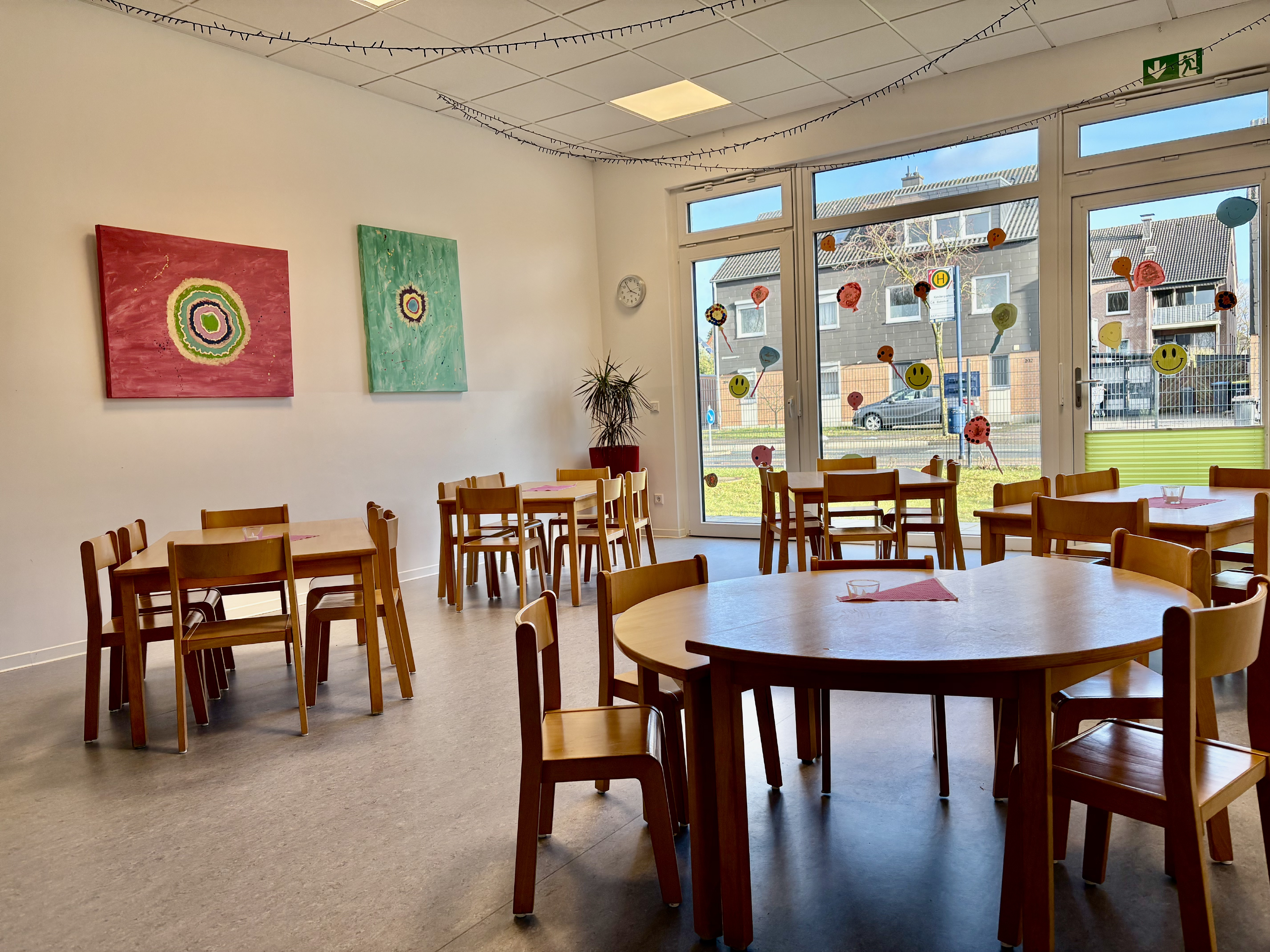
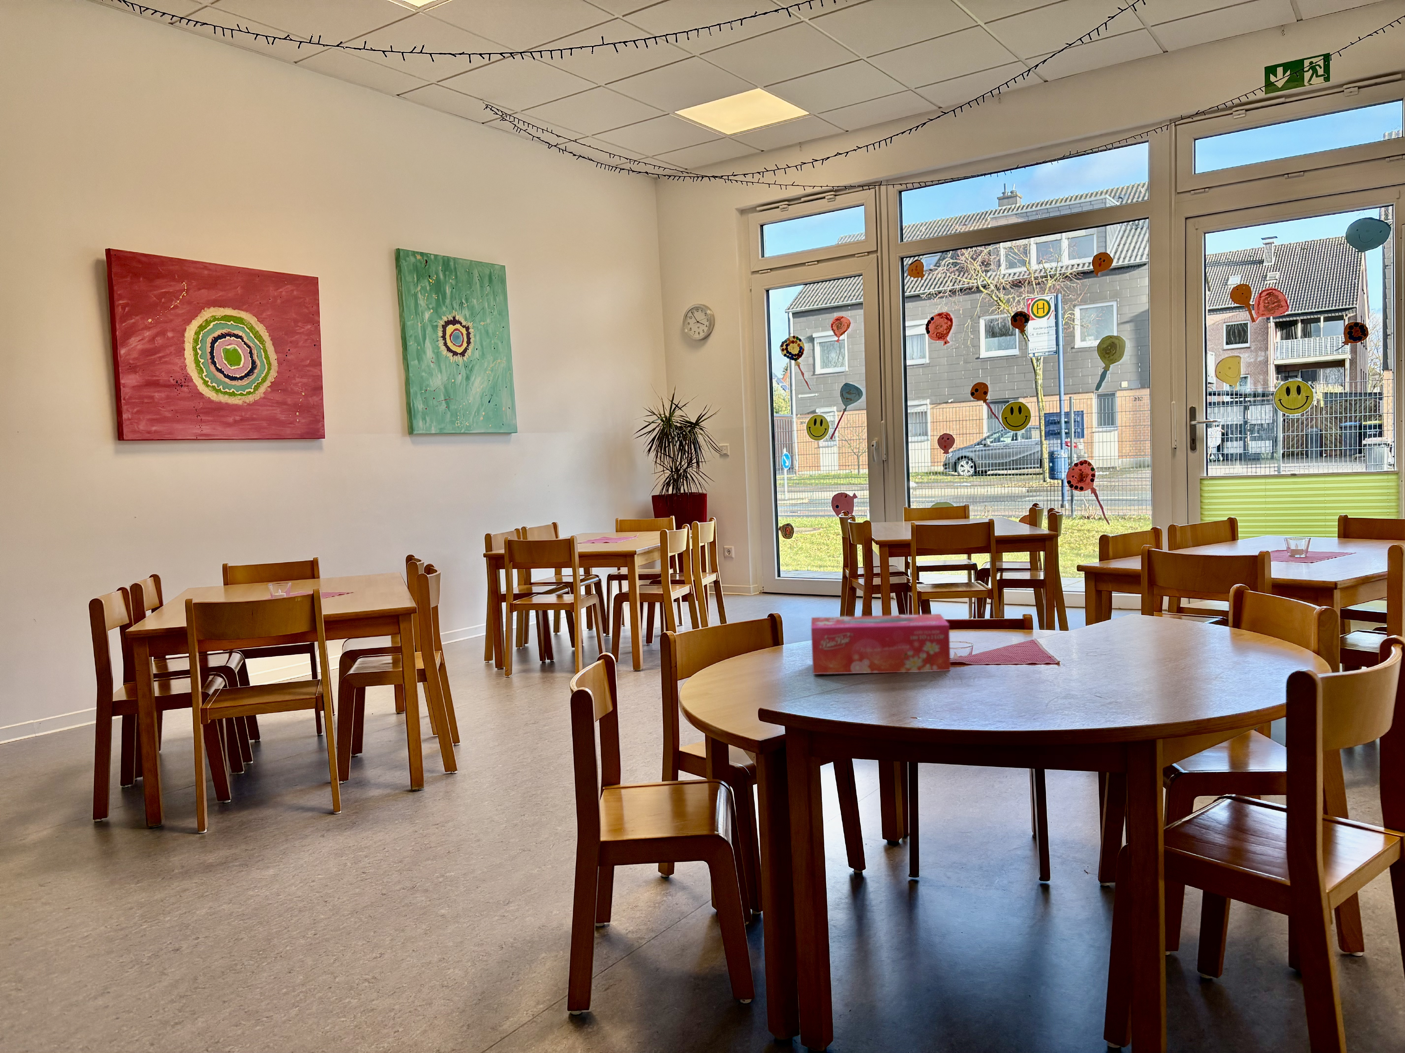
+ tissue box [811,614,951,675]
